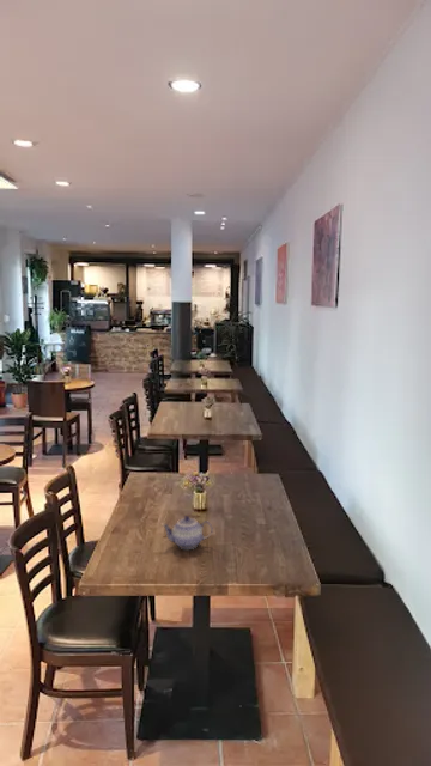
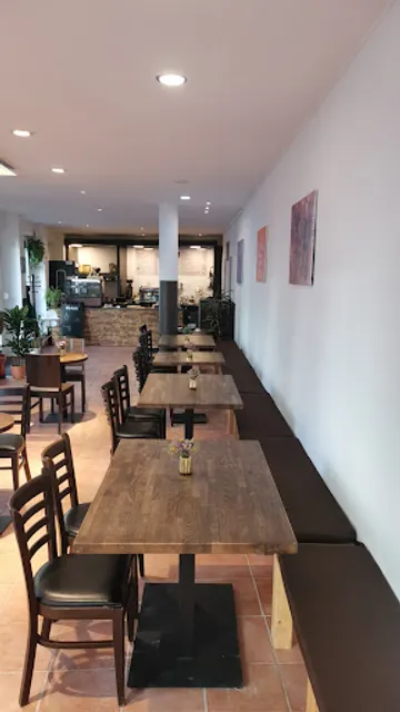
- teapot [160,515,214,551]
